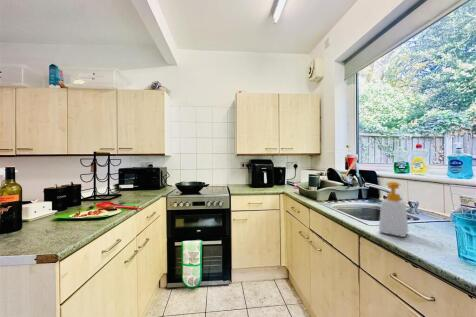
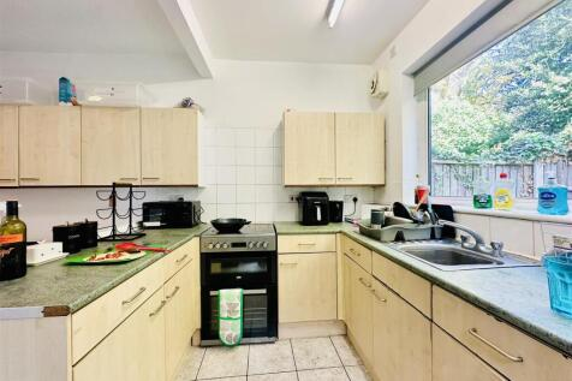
- soap bottle [378,181,410,238]
